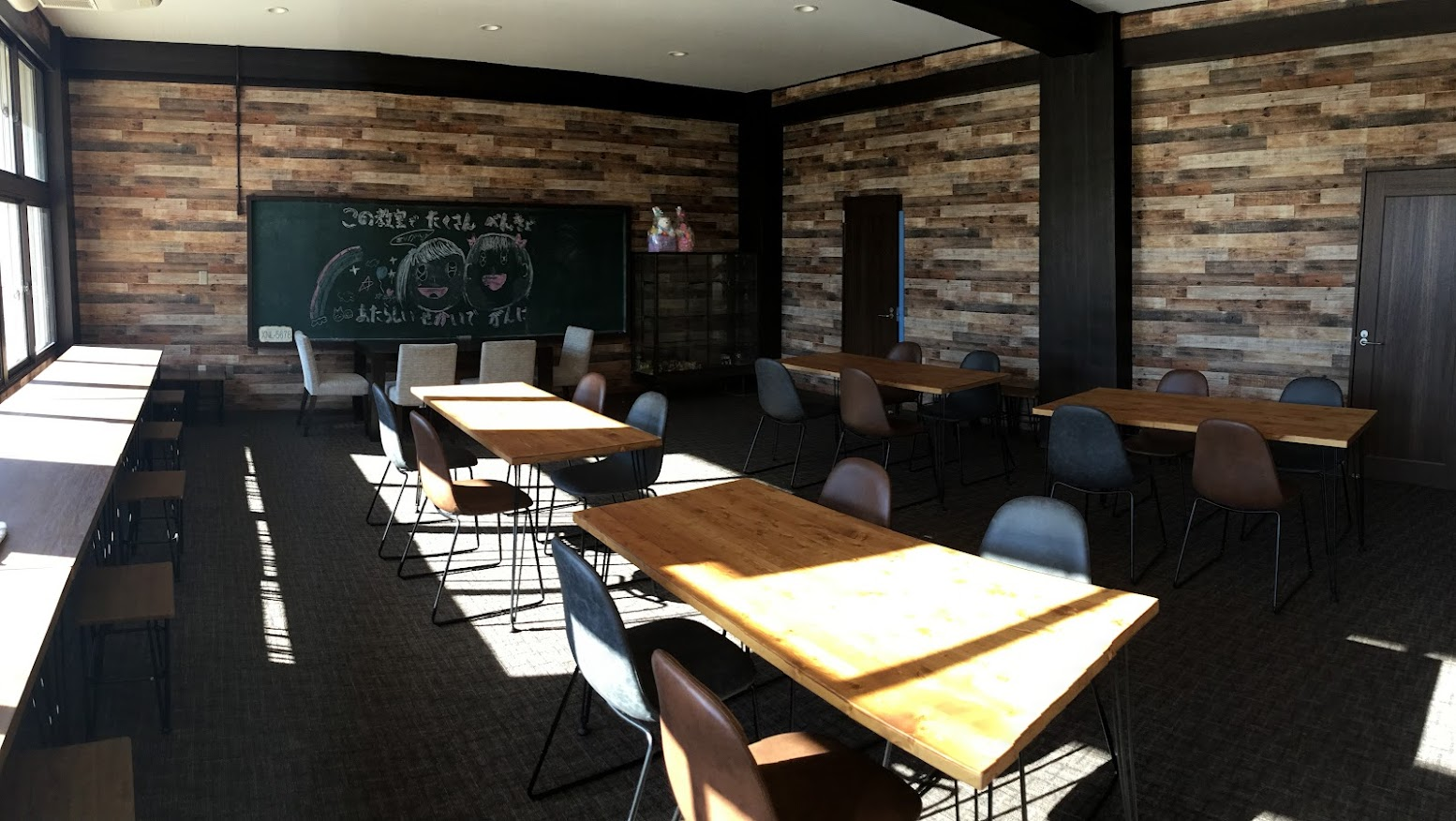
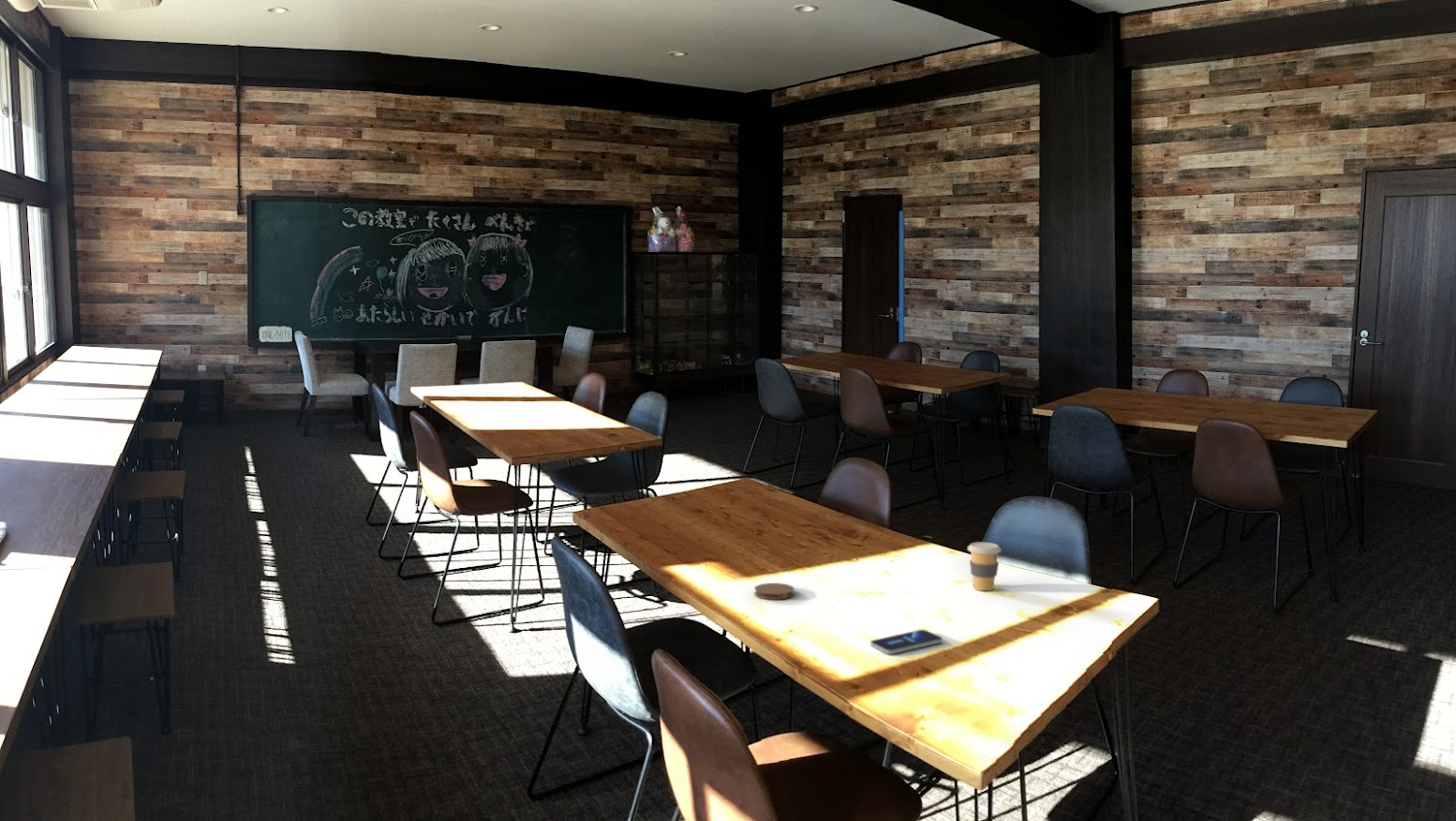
+ coaster [753,582,795,601]
+ coffee cup [967,542,1002,591]
+ smartphone [869,629,943,655]
